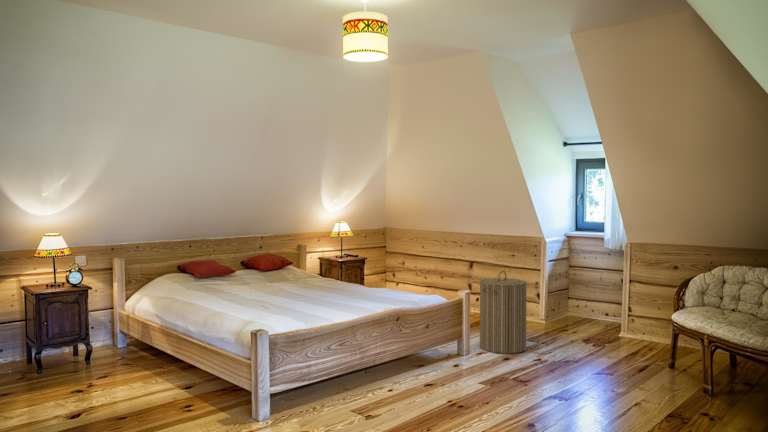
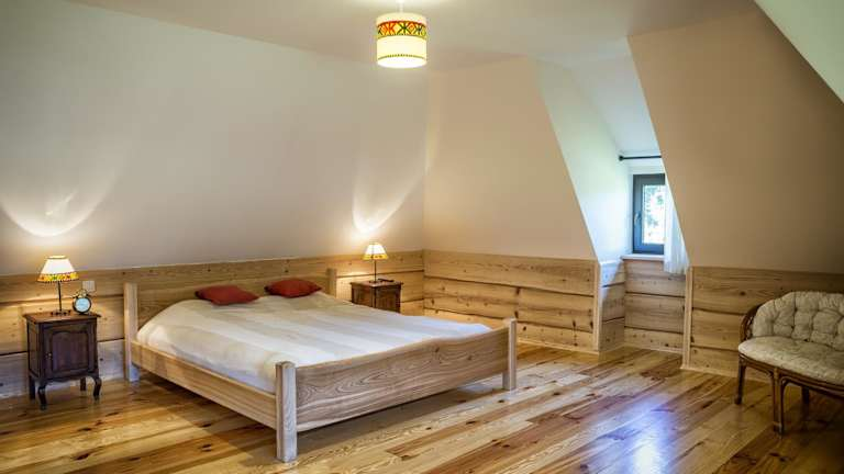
- laundry hamper [479,270,528,355]
